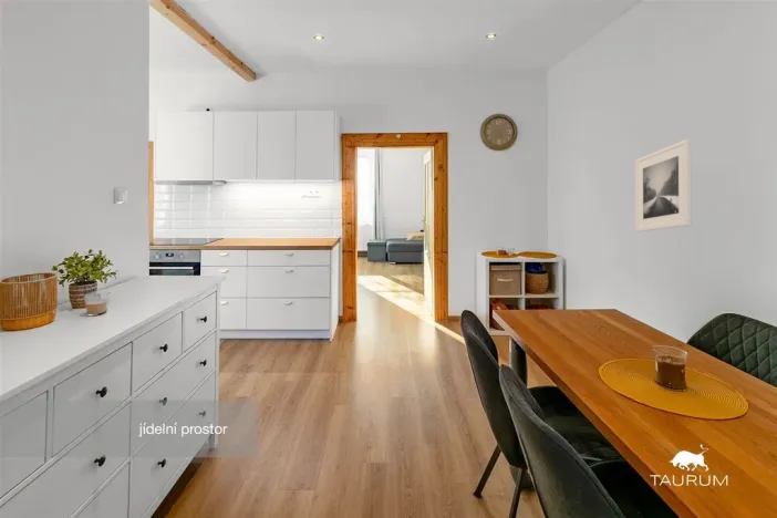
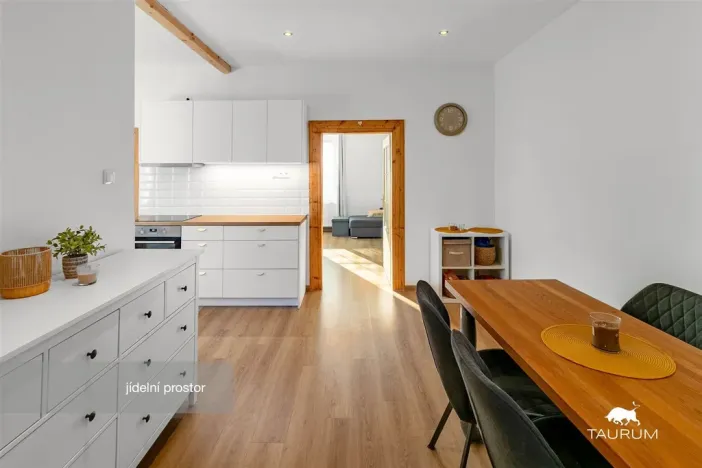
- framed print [634,138,693,232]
